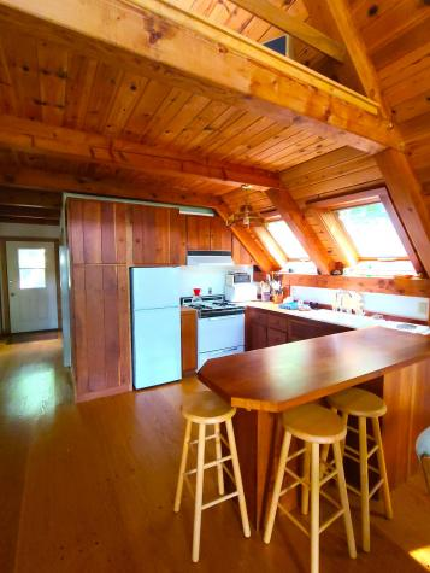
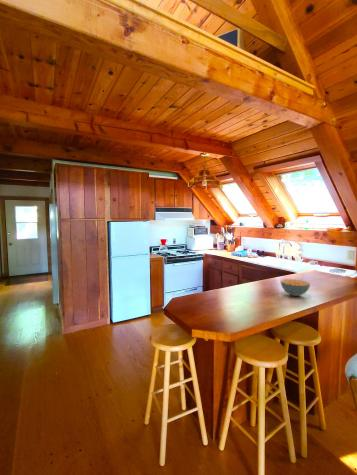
+ cereal bowl [280,278,311,297]
